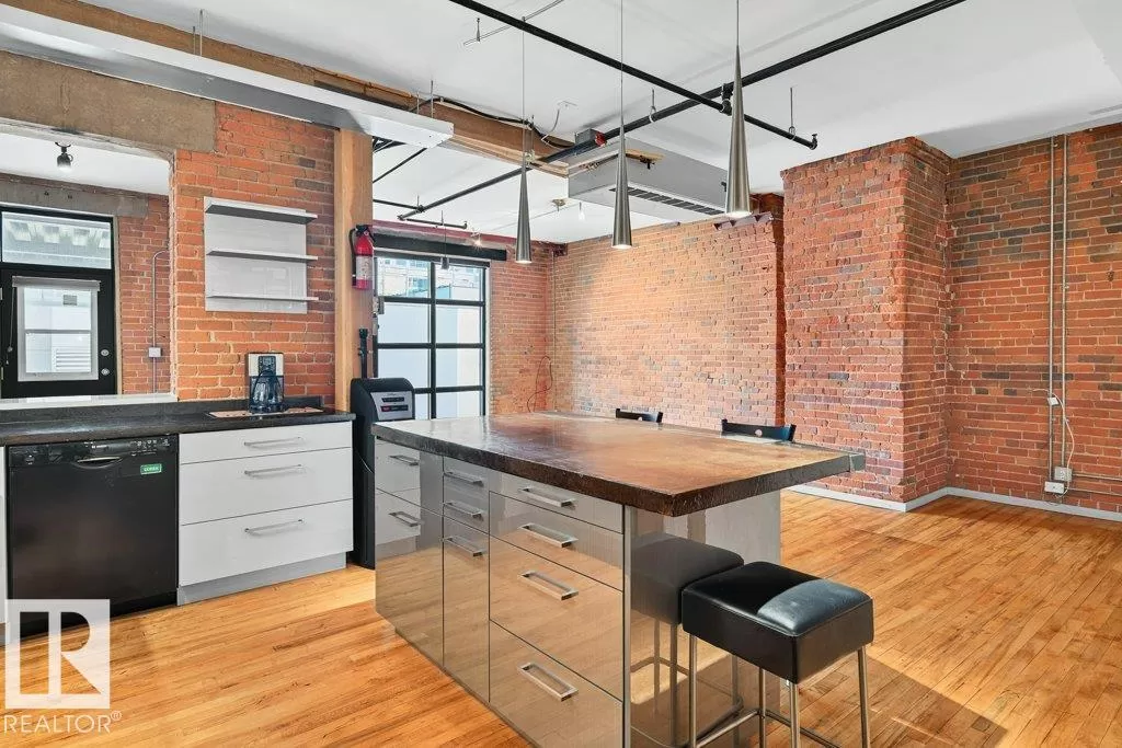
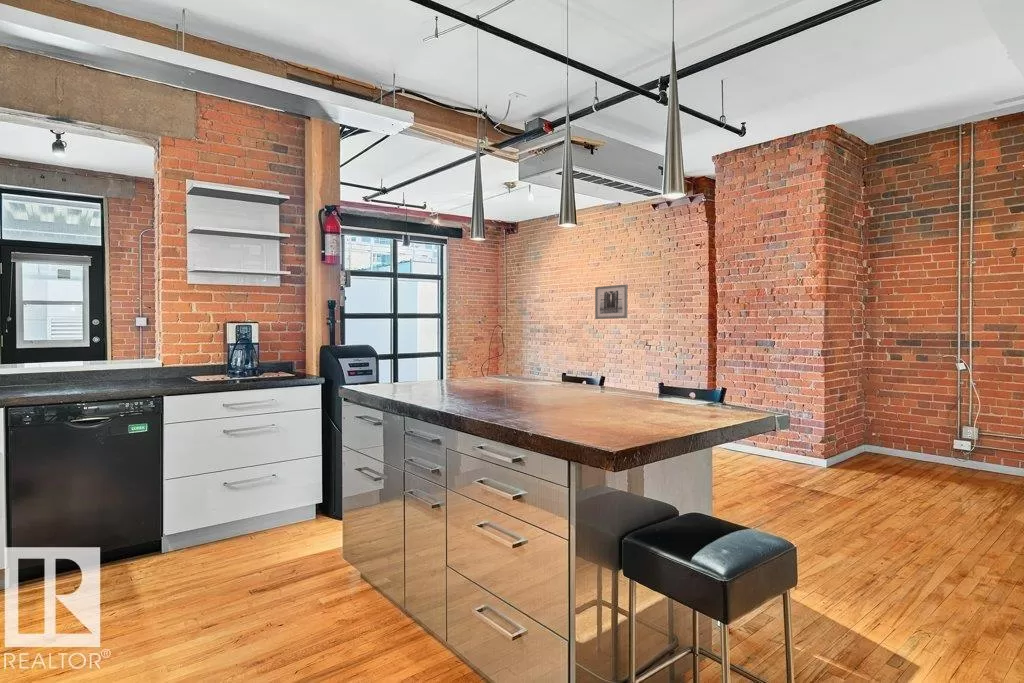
+ wall art [594,283,629,320]
